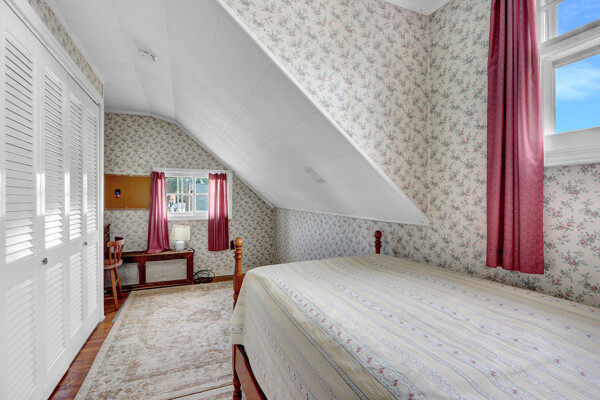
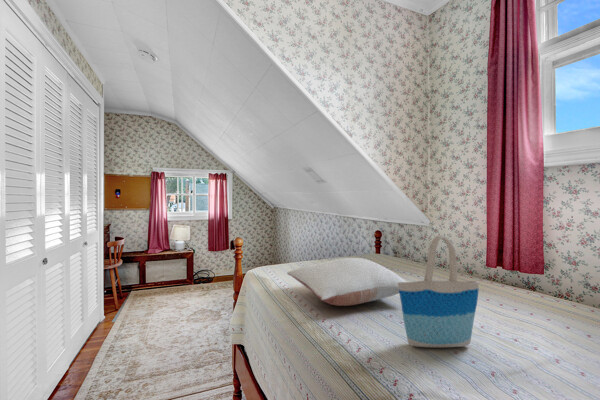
+ pillow [286,257,408,307]
+ tote bag [397,234,480,348]
